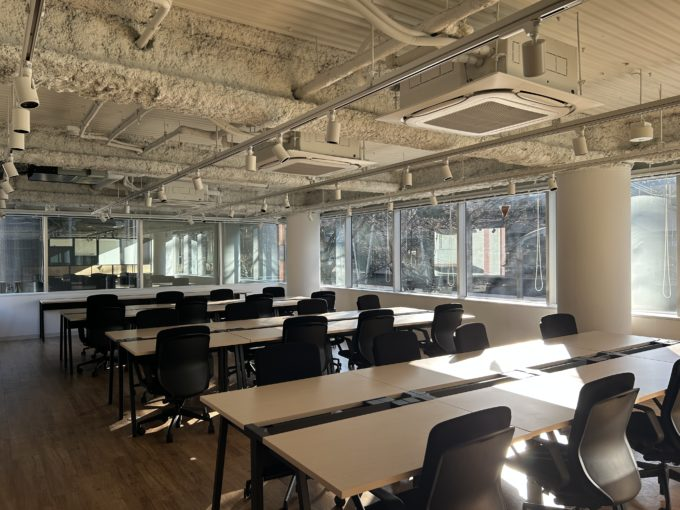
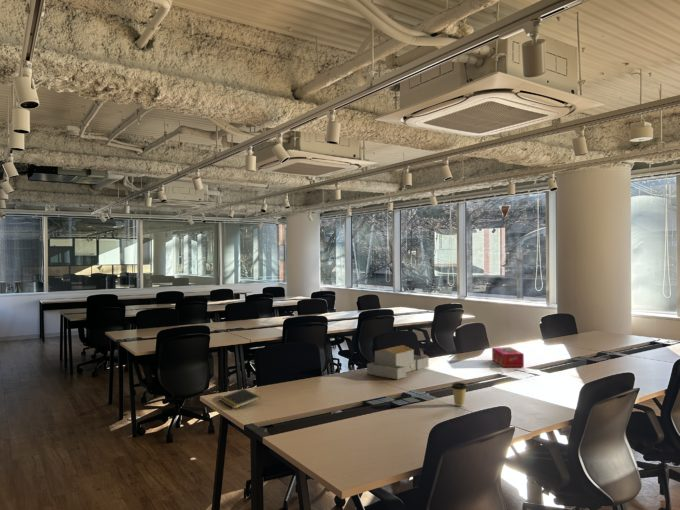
+ notepad [219,388,261,410]
+ coffee cup [450,381,468,407]
+ tissue box [491,346,525,368]
+ architectural model [366,344,430,380]
